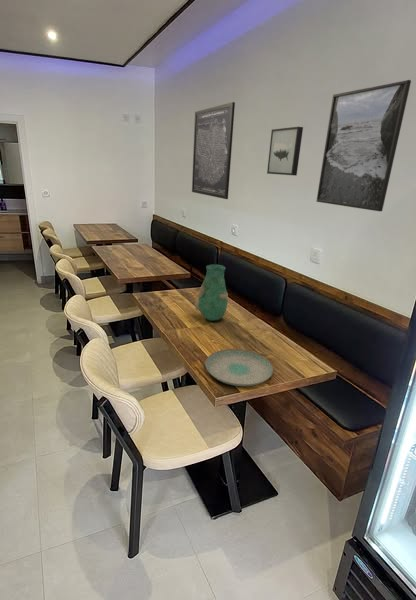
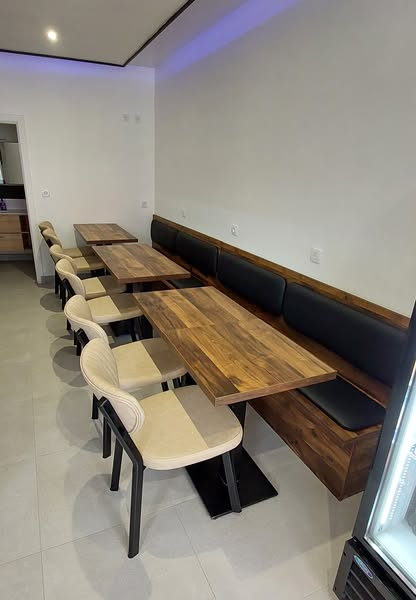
- wall art [191,101,236,200]
- wall art [266,126,304,177]
- plate [204,348,274,387]
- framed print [315,79,412,212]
- vase [194,263,229,322]
